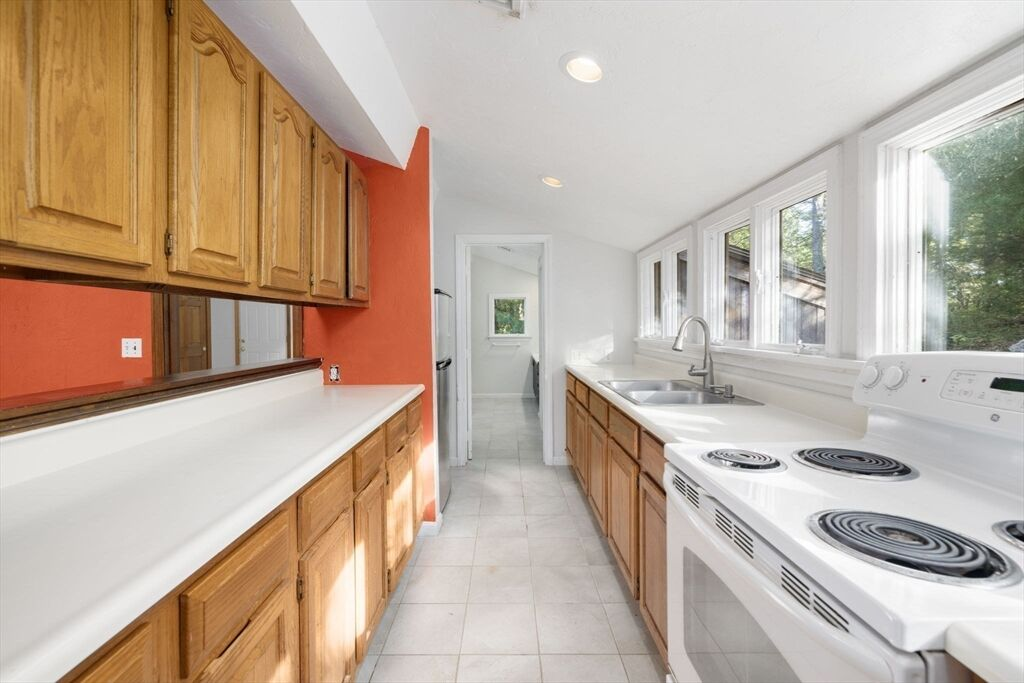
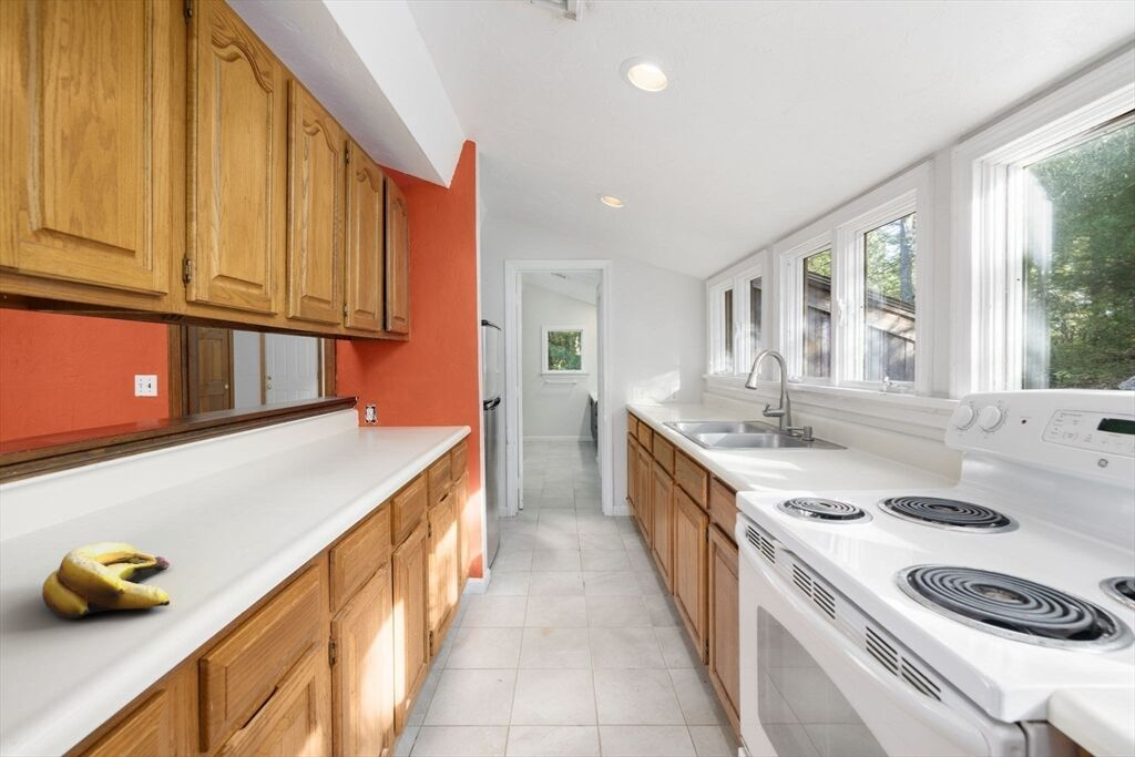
+ banana [41,541,171,620]
